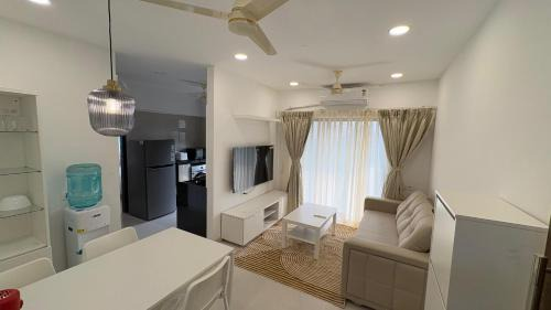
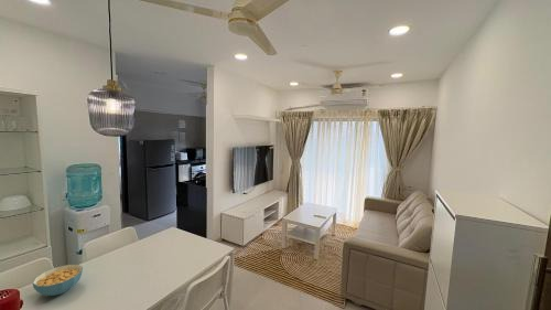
+ cereal bowl [32,264,84,297]
